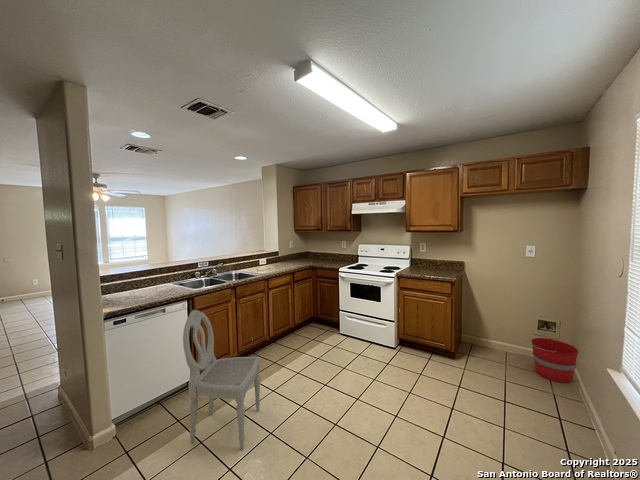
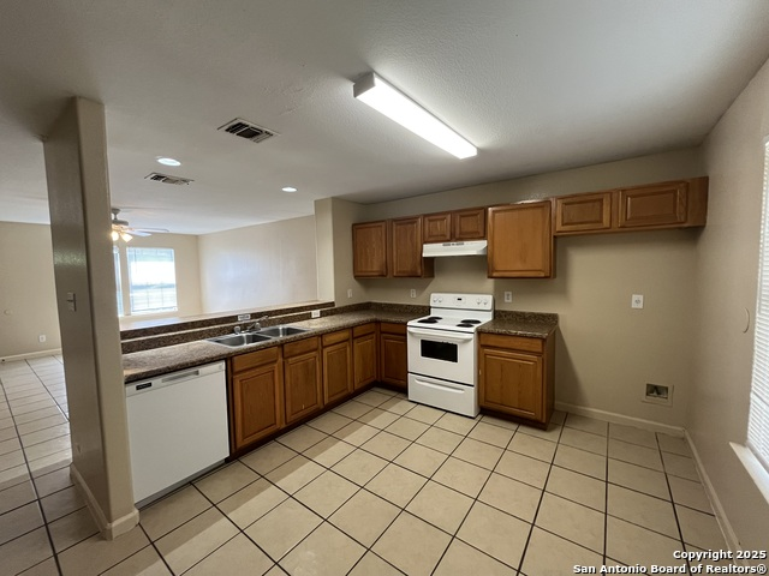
- bucket [528,337,579,384]
- dining chair [182,309,261,451]
